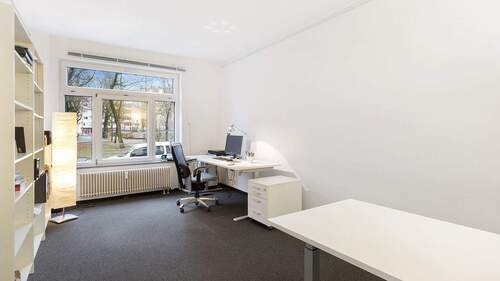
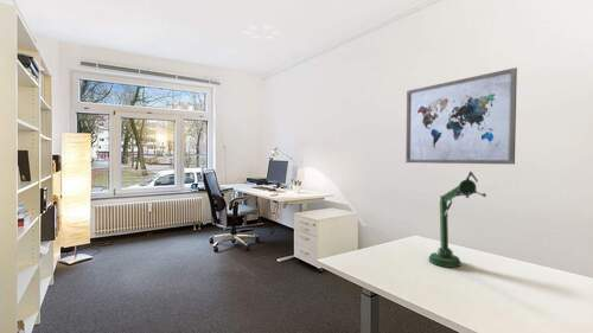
+ desk lamp [428,171,487,269]
+ wall art [404,66,518,166]
